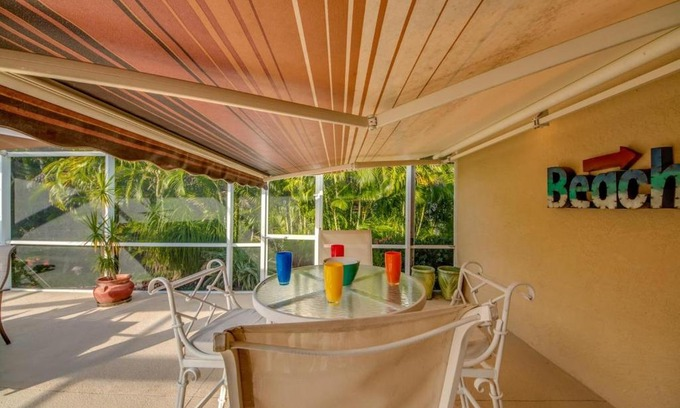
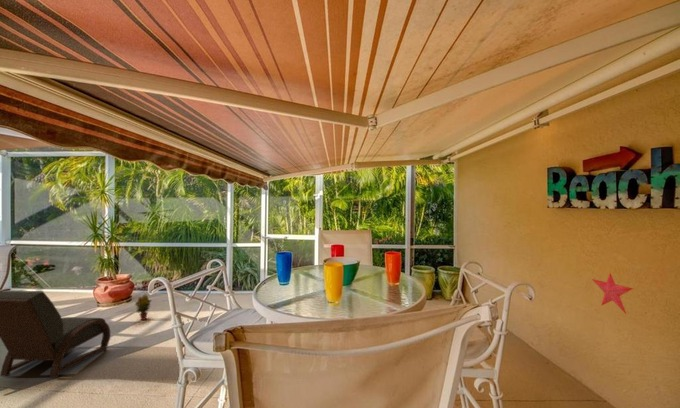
+ potted plant [133,293,153,321]
+ lounge chair [0,290,111,379]
+ decorative star [591,272,635,316]
